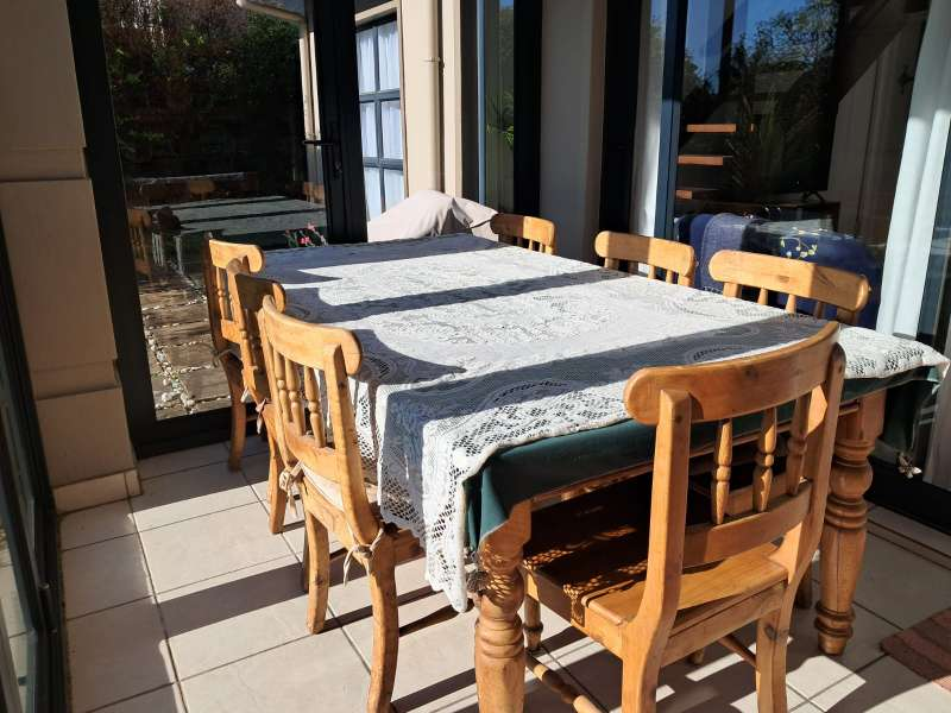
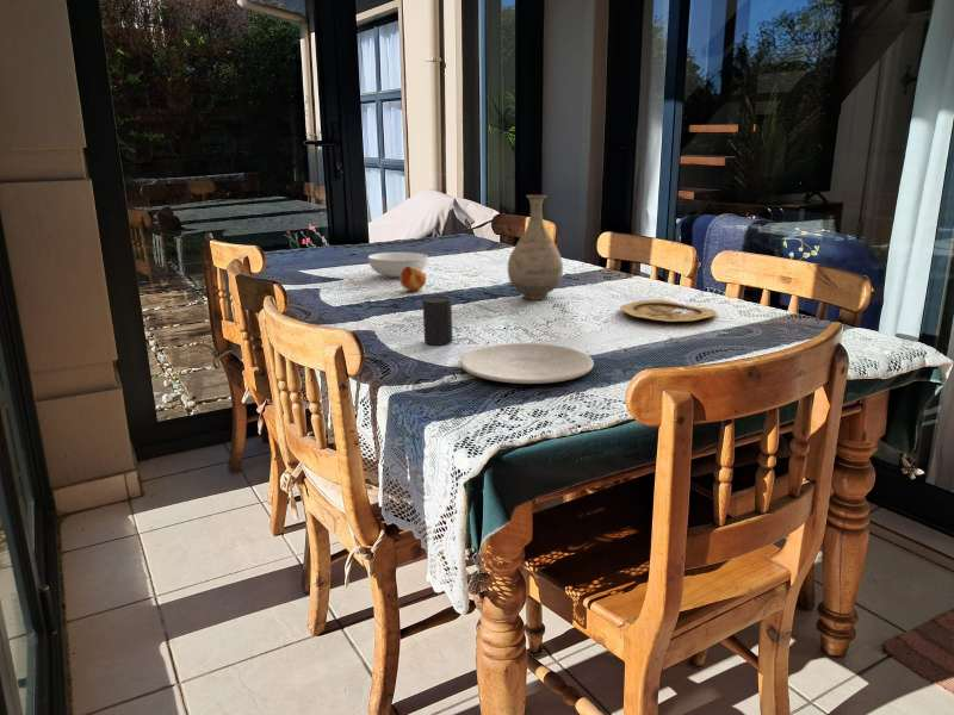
+ vase [507,194,564,301]
+ plate [619,299,718,323]
+ fruit [398,266,427,292]
+ cup [421,294,454,346]
+ plate [459,342,595,385]
+ serving bowl [367,251,429,279]
